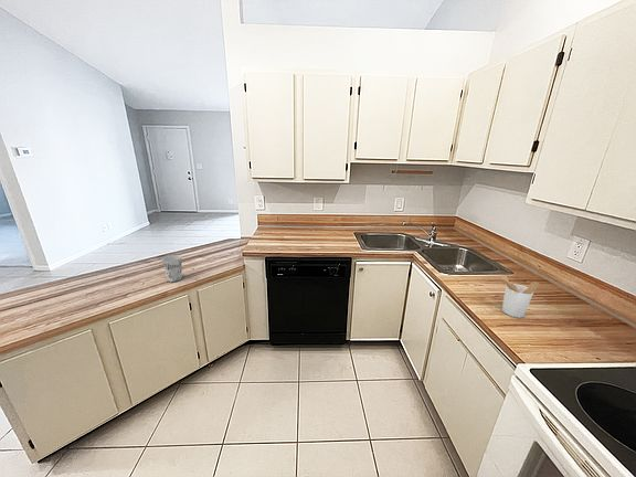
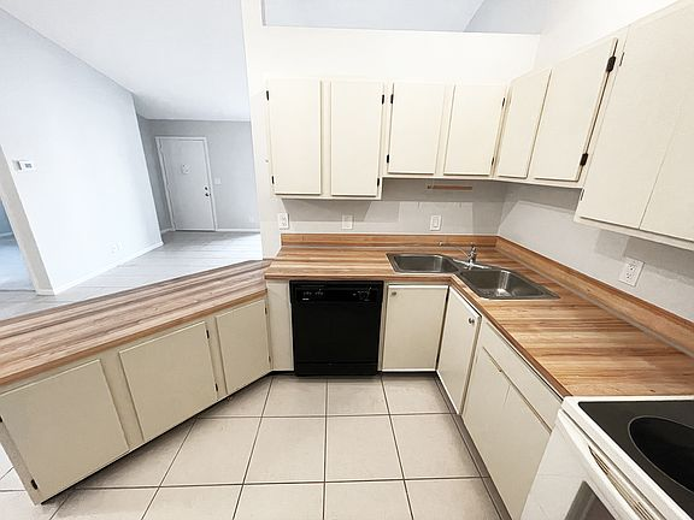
- utensil holder [500,274,540,319]
- cup [161,254,183,284]
